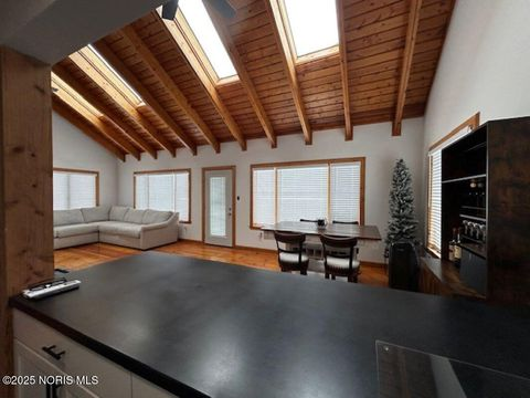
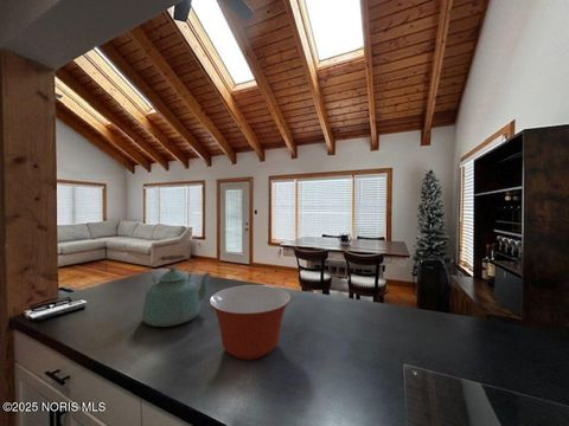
+ mixing bowl [209,284,293,361]
+ kettle [141,253,212,328]
